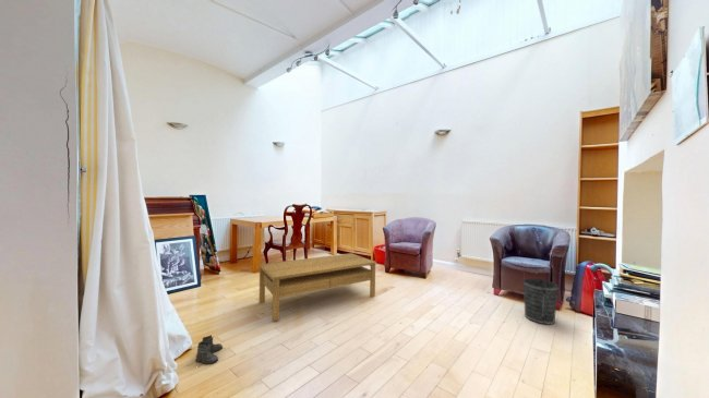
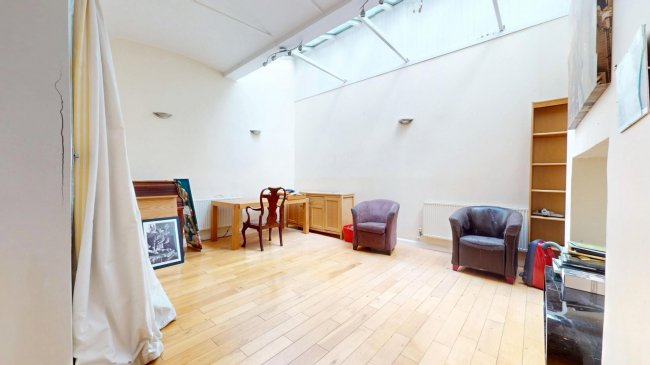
- boots [194,334,224,366]
- wastebasket [522,277,560,326]
- coffee table [259,252,377,323]
